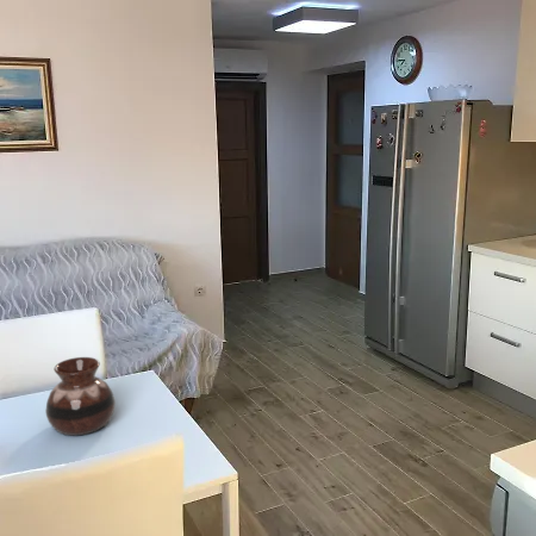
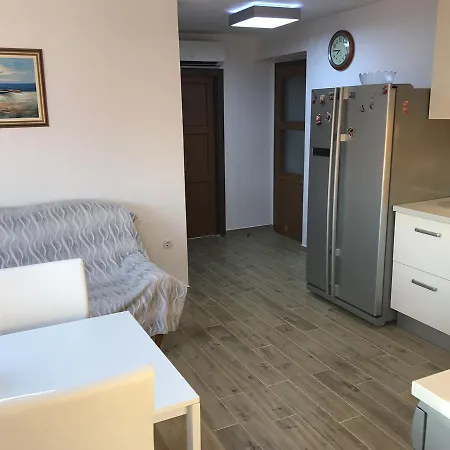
- vase [44,356,117,436]
